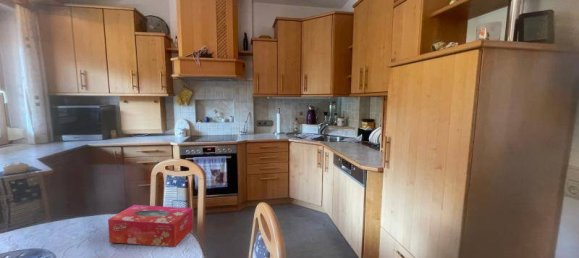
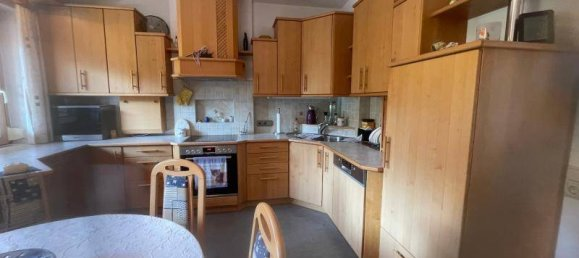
- tissue box [107,204,194,248]
